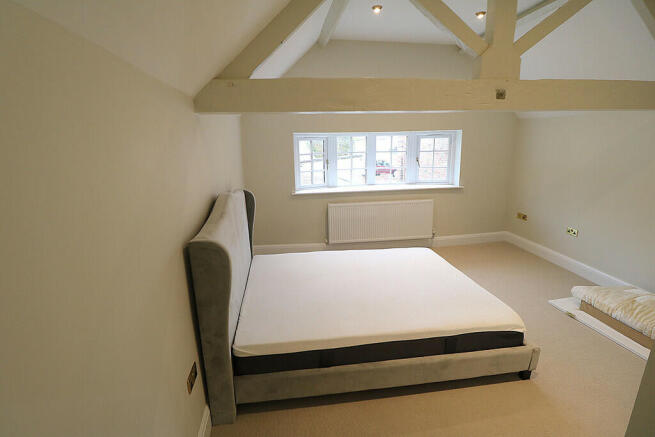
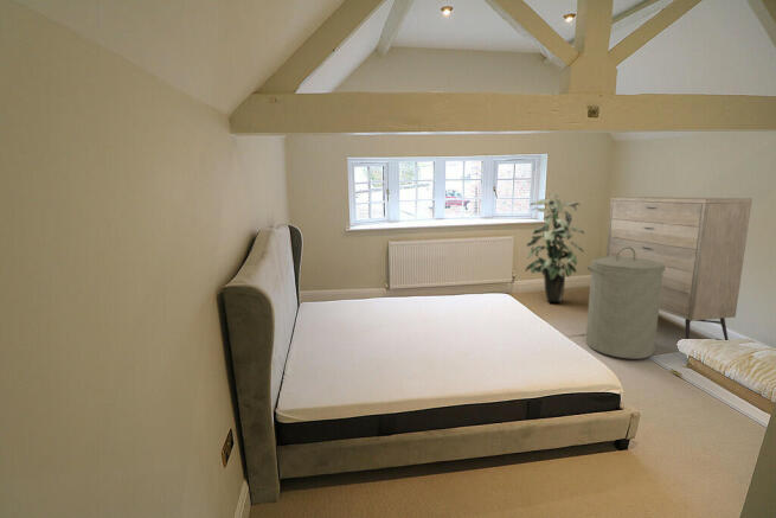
+ dresser [605,196,753,341]
+ laundry hamper [585,248,666,360]
+ indoor plant [524,192,585,303]
